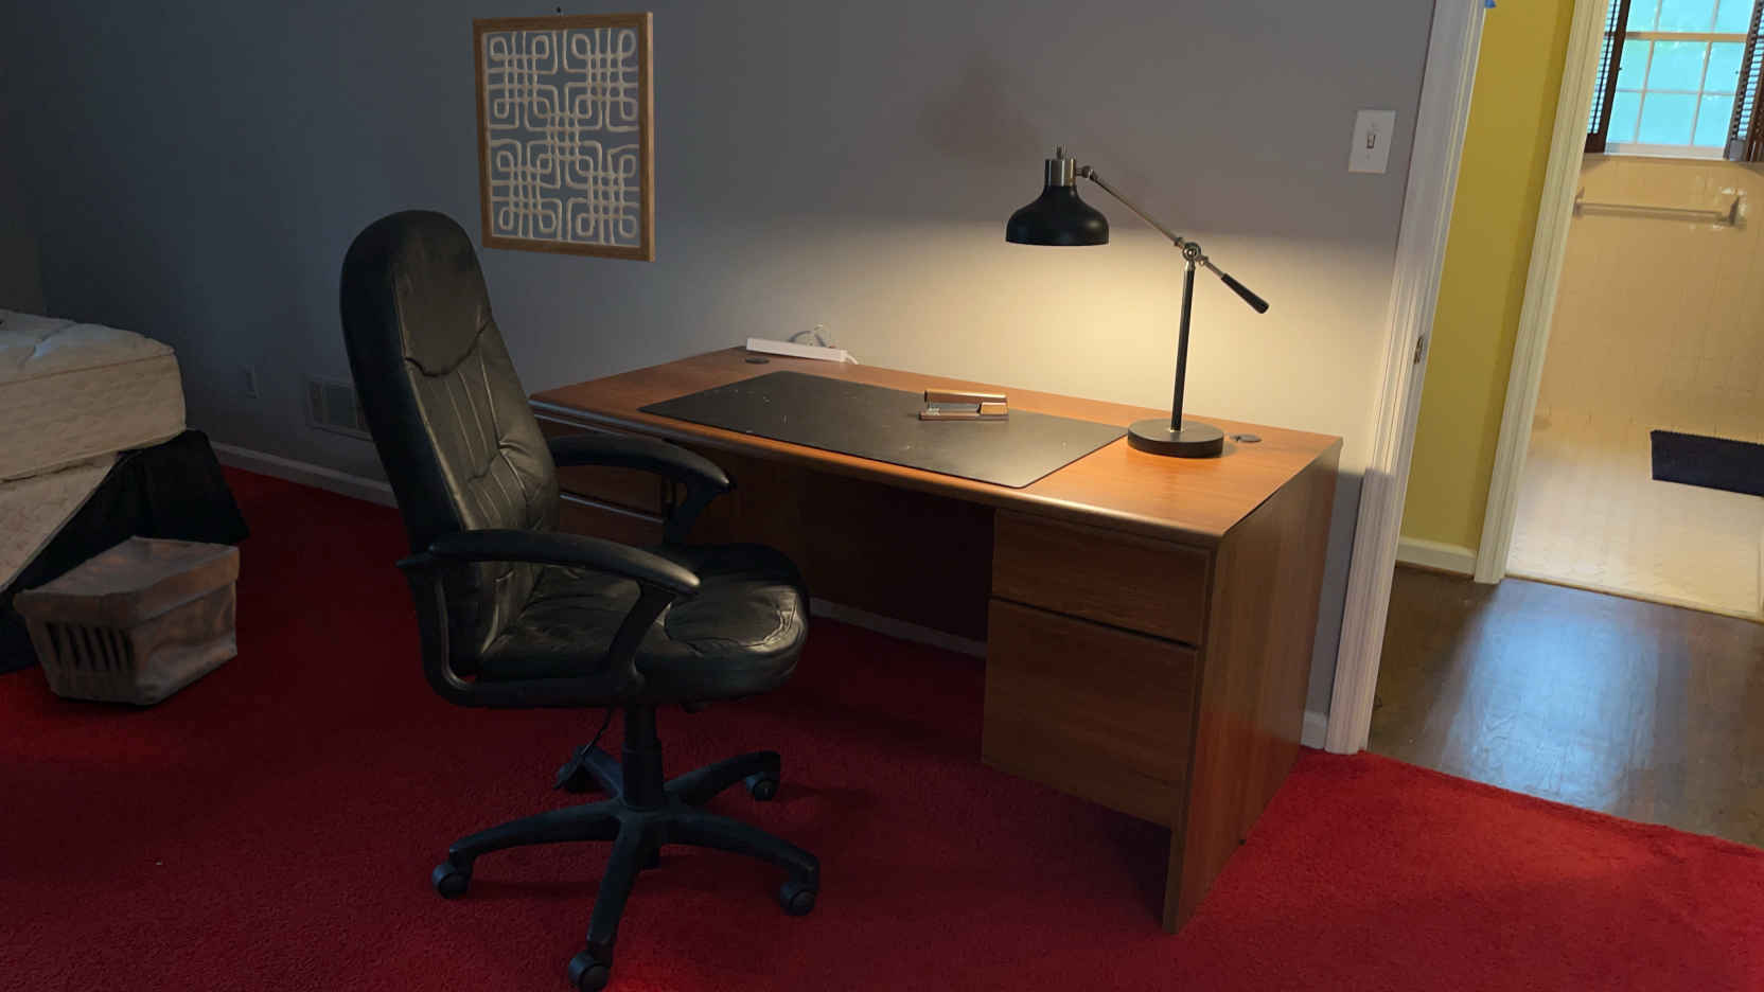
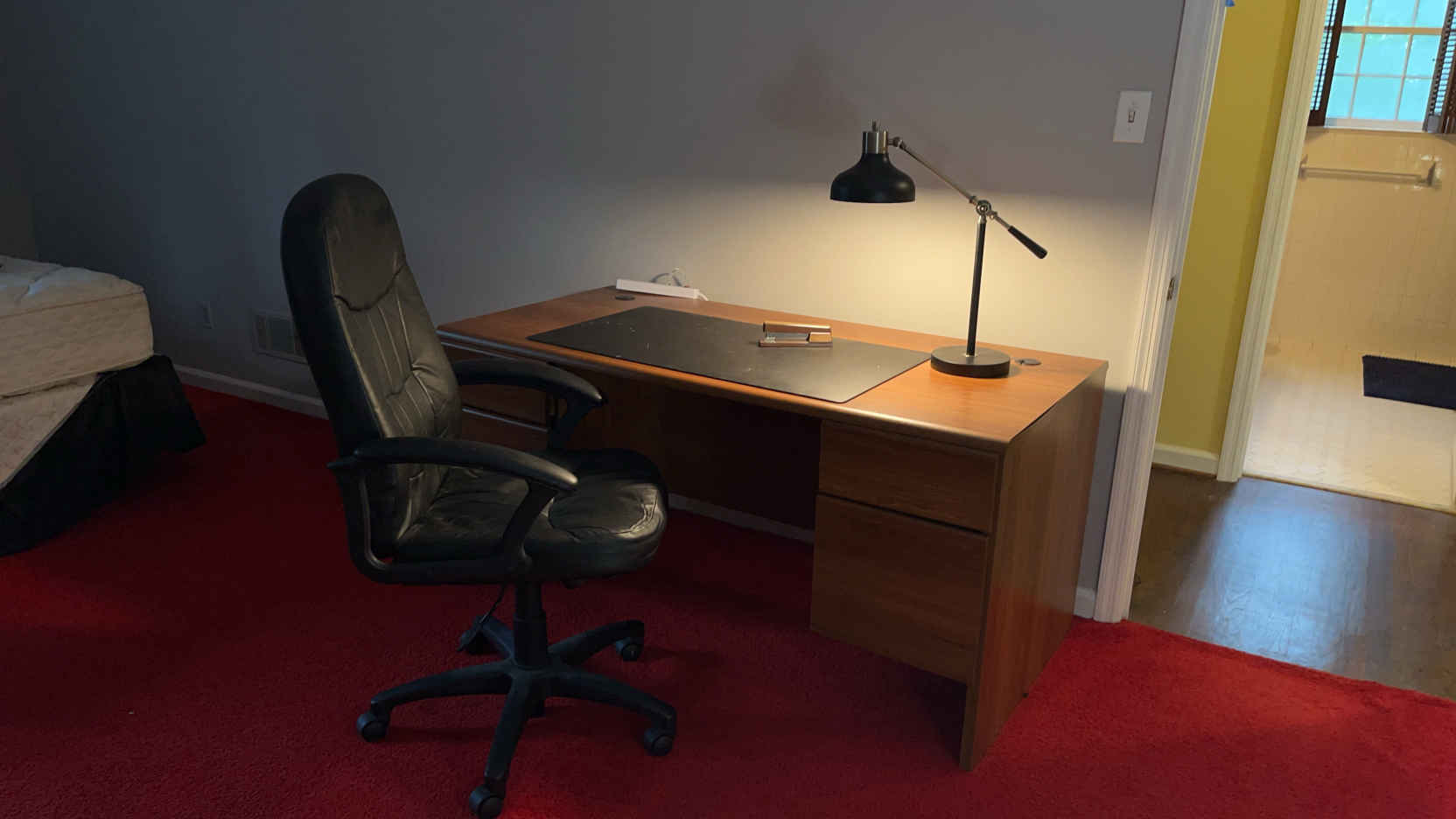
- wall art [471,6,657,263]
- pouch [12,535,241,706]
